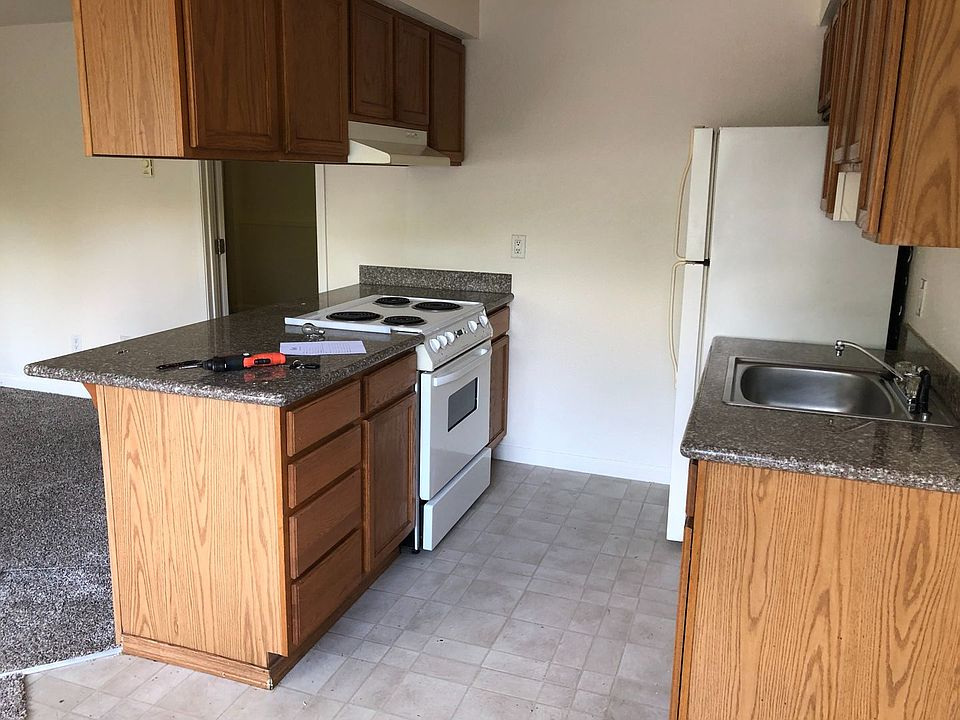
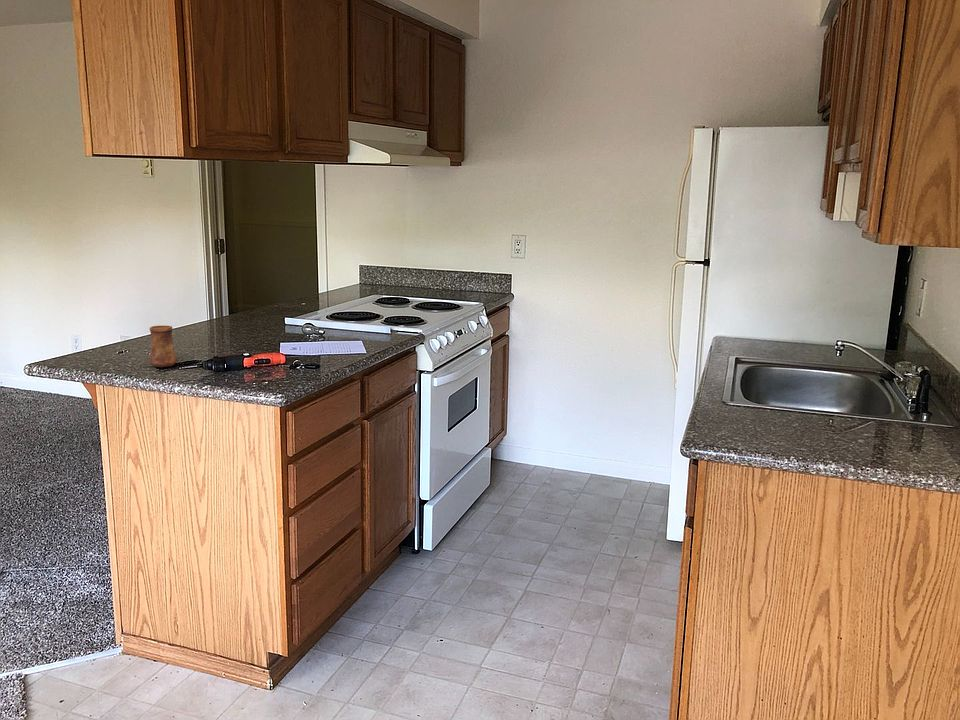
+ cup [148,325,178,368]
